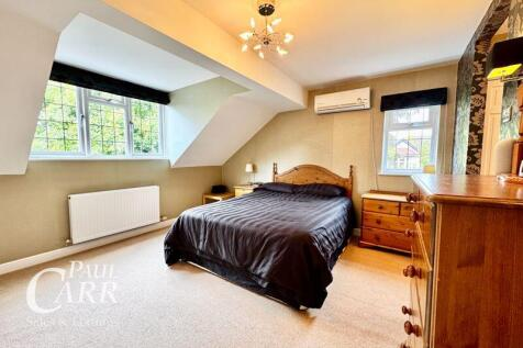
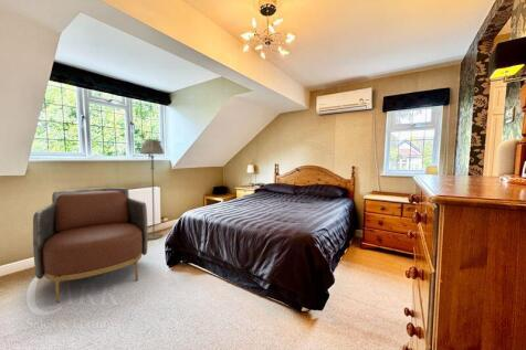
+ armchair [32,187,148,305]
+ floor lamp [138,138,165,241]
